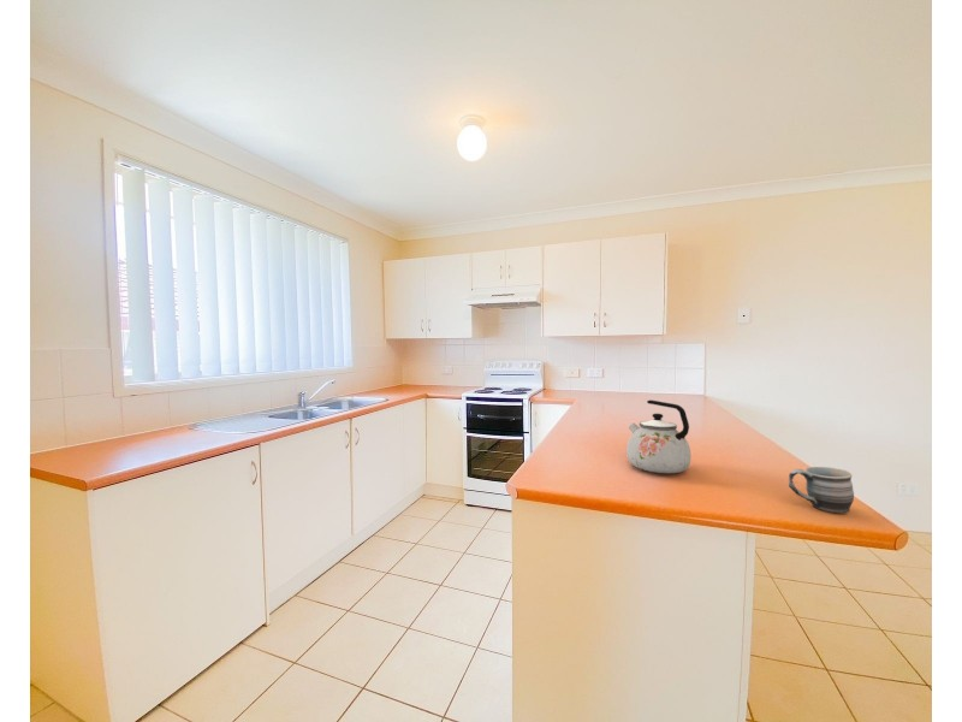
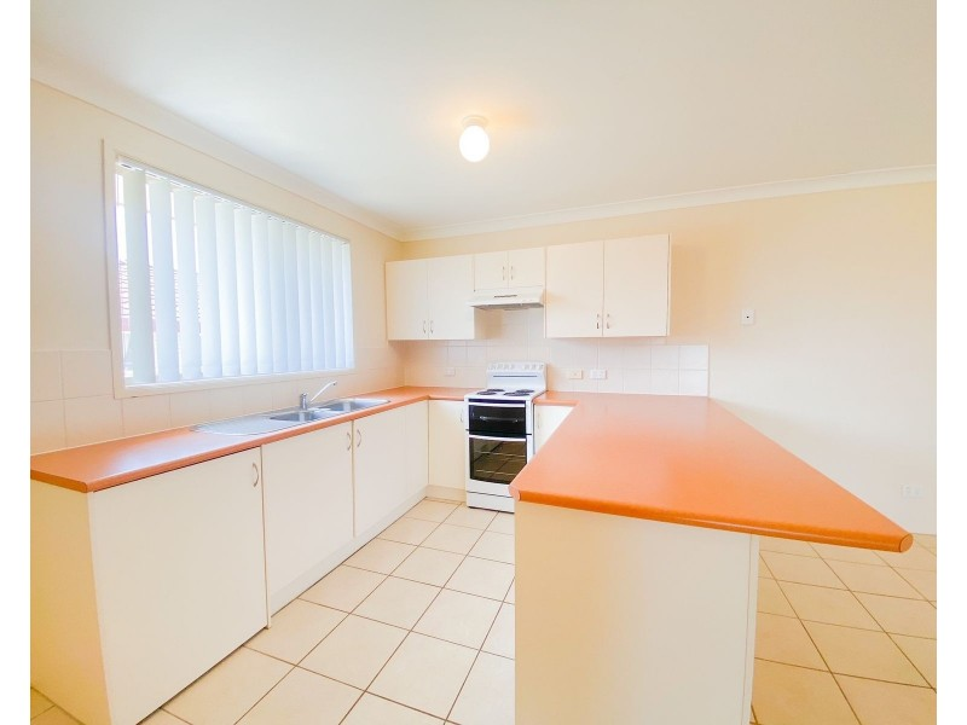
- kettle [625,400,691,474]
- mug [788,466,855,515]
